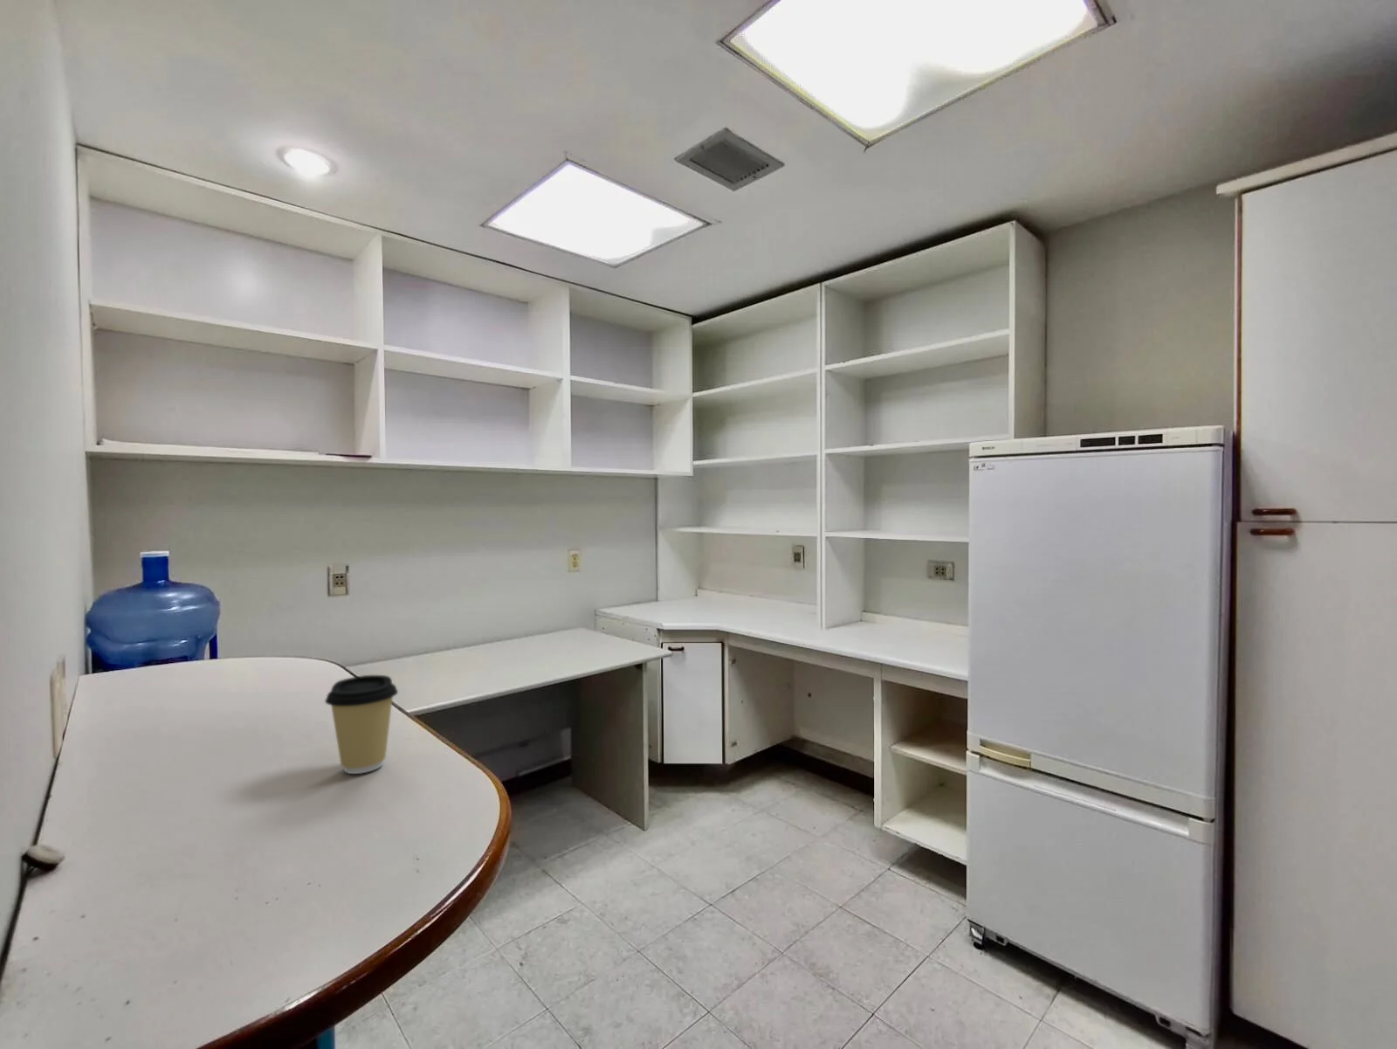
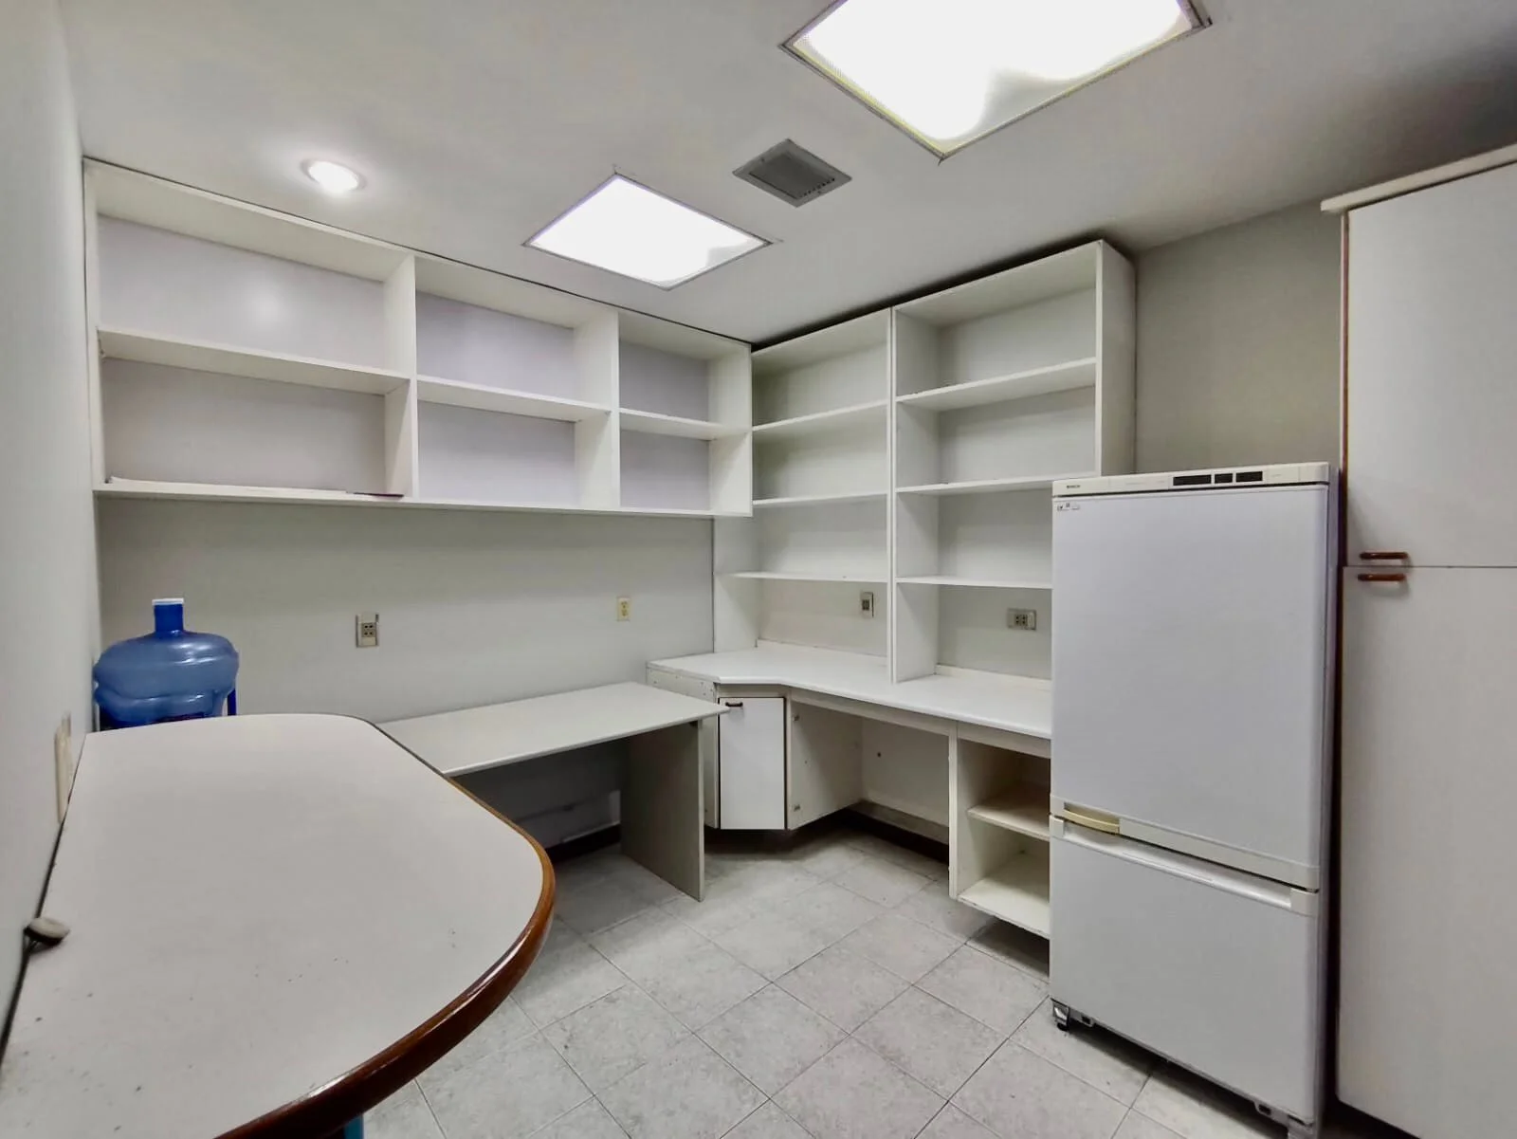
- coffee cup [324,674,399,775]
